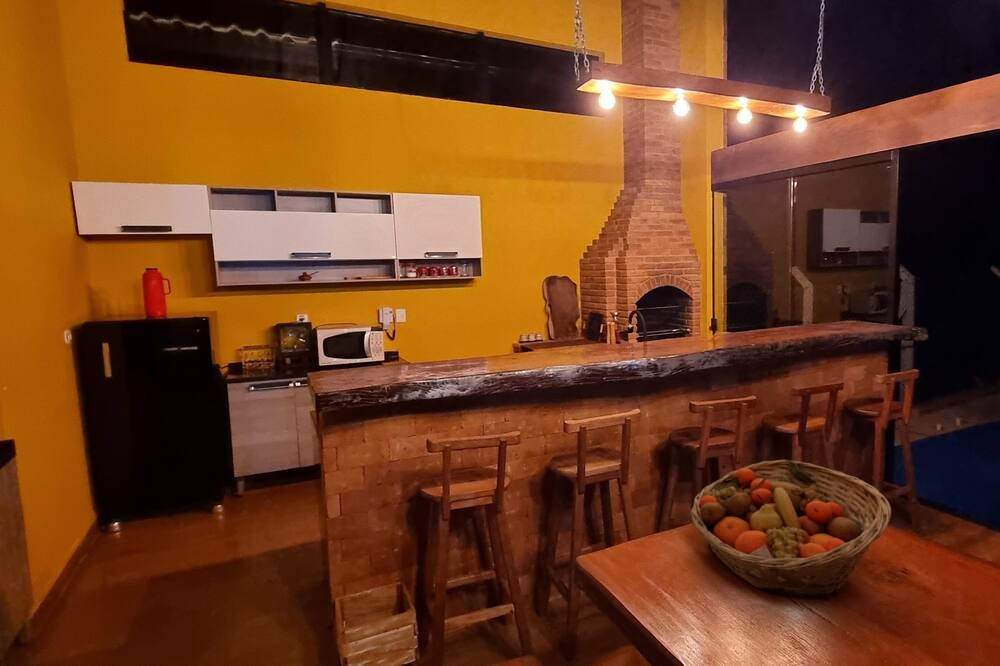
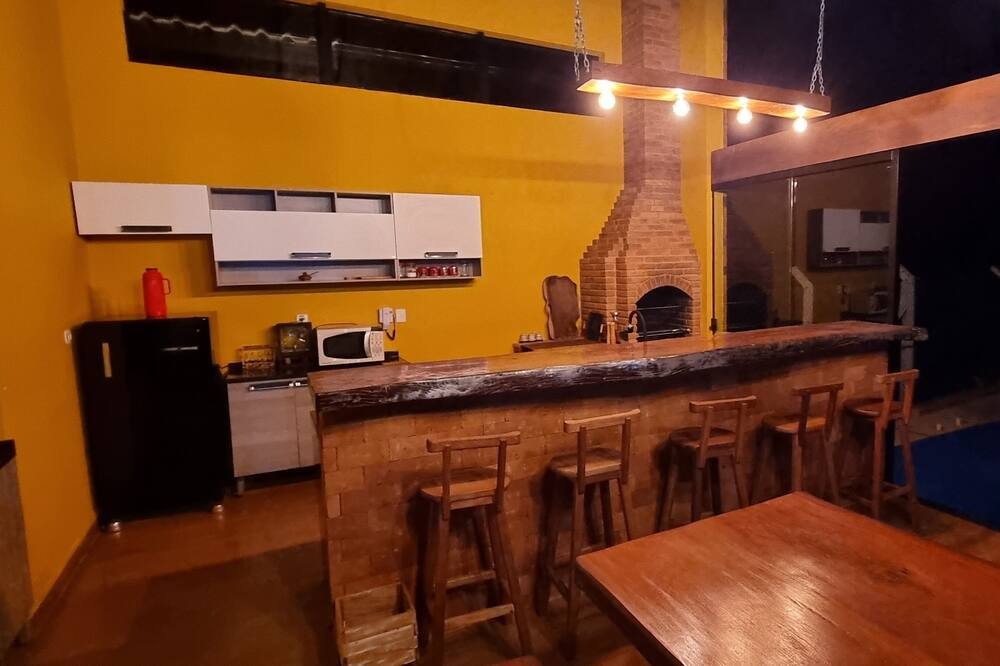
- fruit basket [689,459,892,600]
